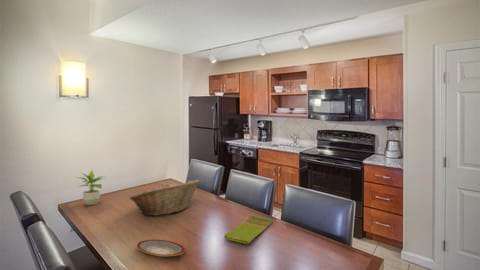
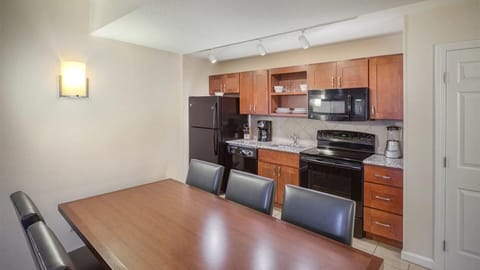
- fruit basket [129,179,201,216]
- potted plant [75,169,105,206]
- plate [136,239,186,258]
- dish towel [223,214,274,245]
